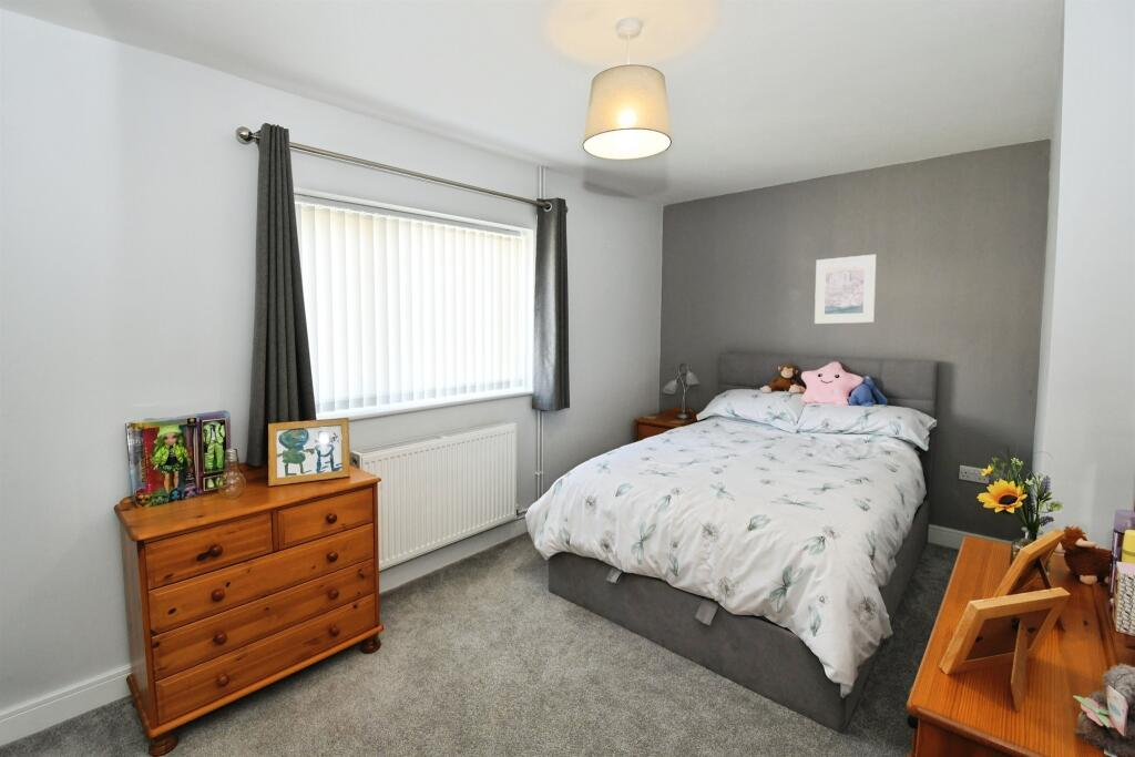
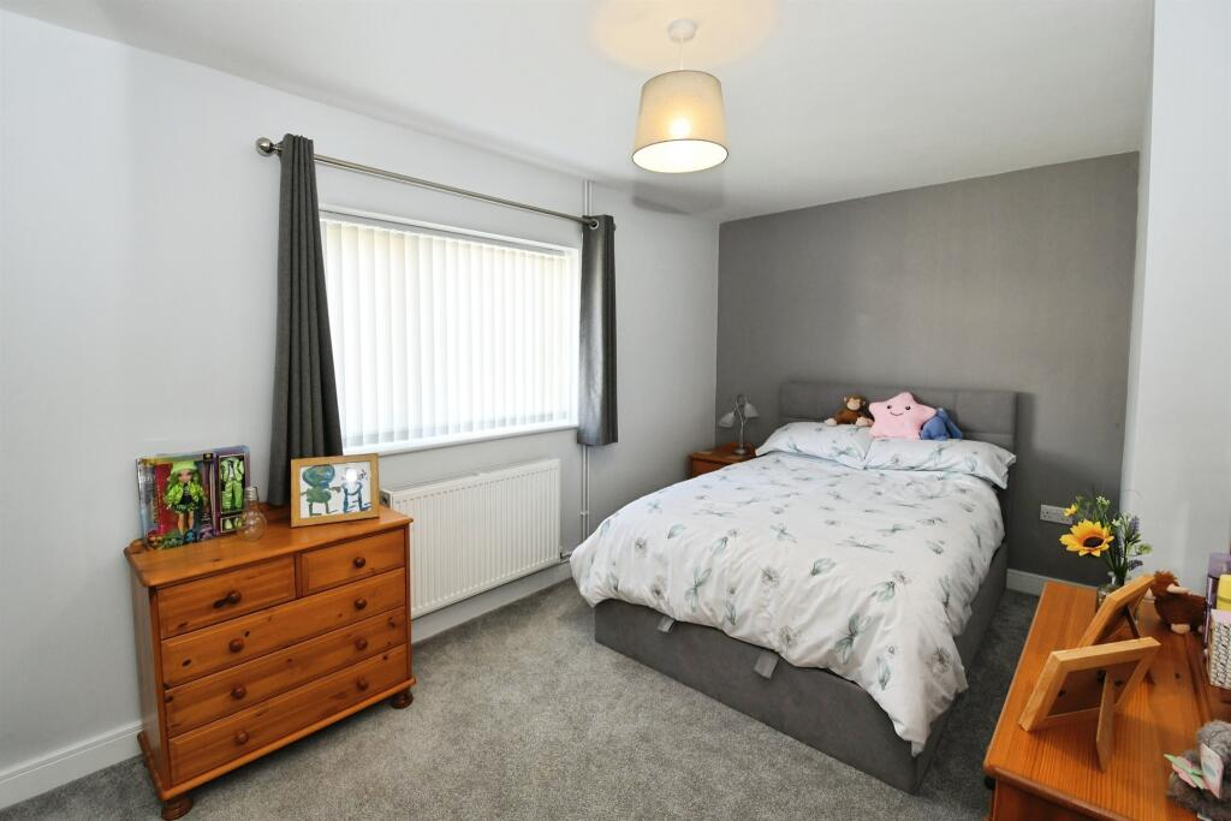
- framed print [814,254,878,325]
